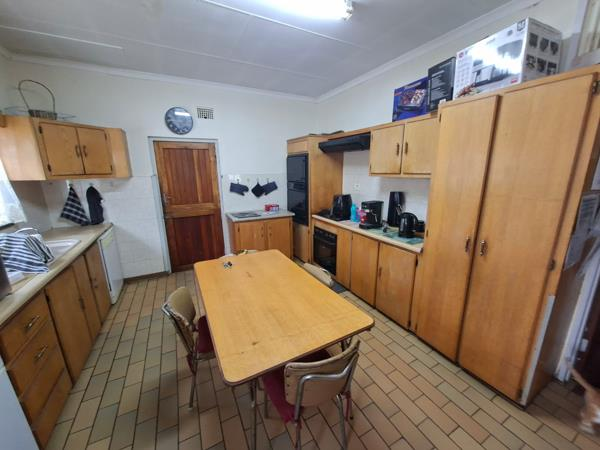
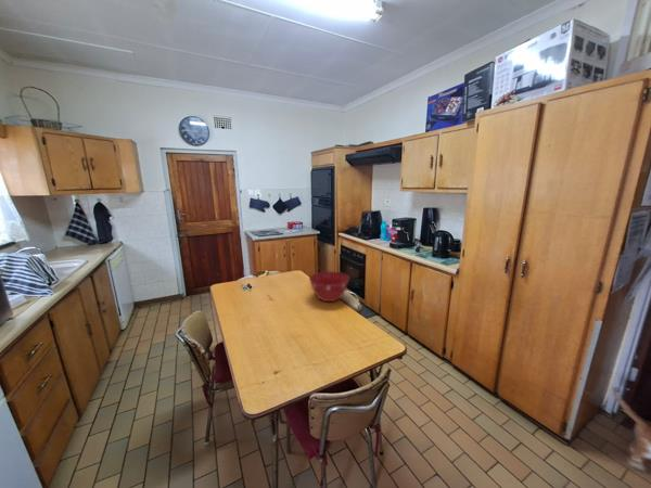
+ mixing bowl [308,270,350,303]
